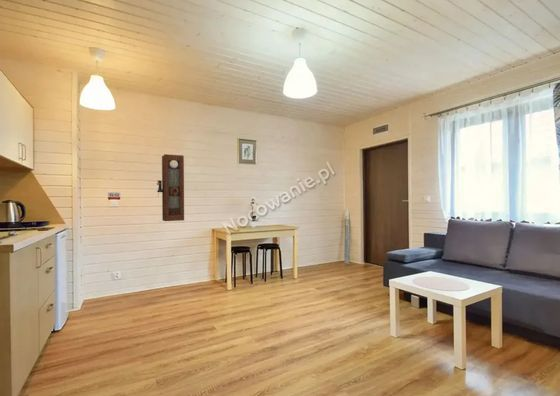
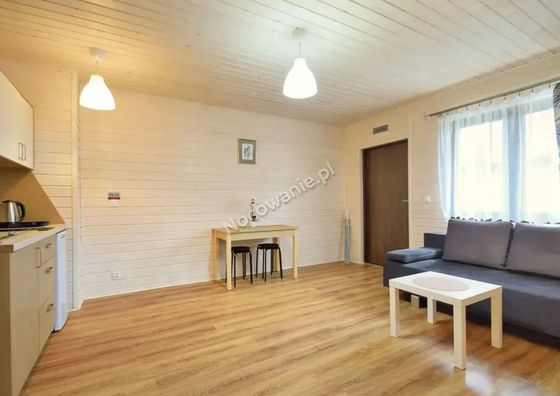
- pendulum clock [156,153,185,222]
